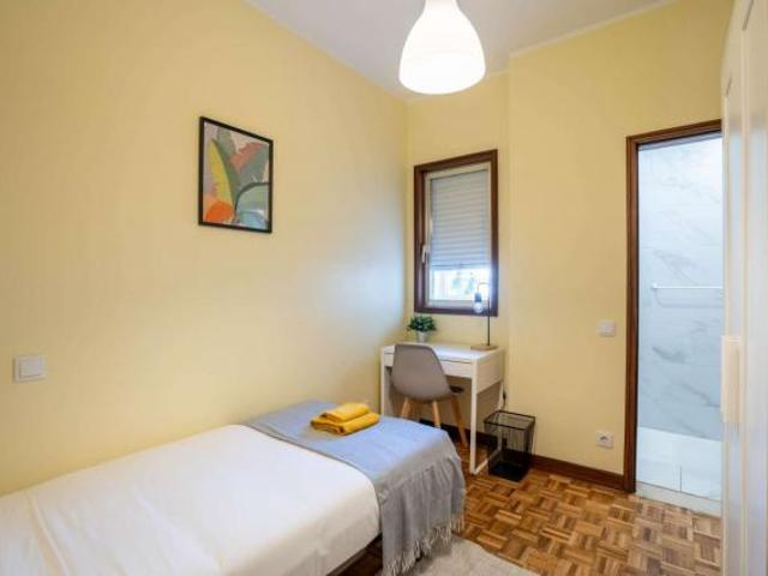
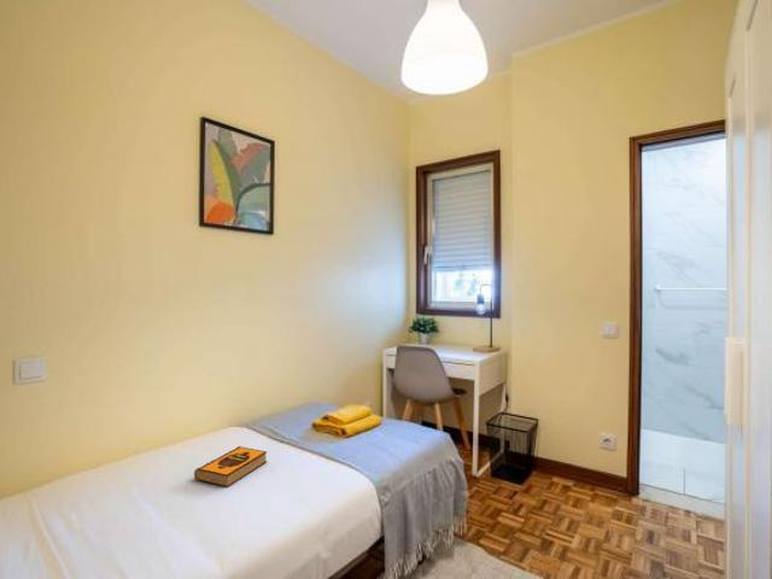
+ hardback book [193,445,268,489]
